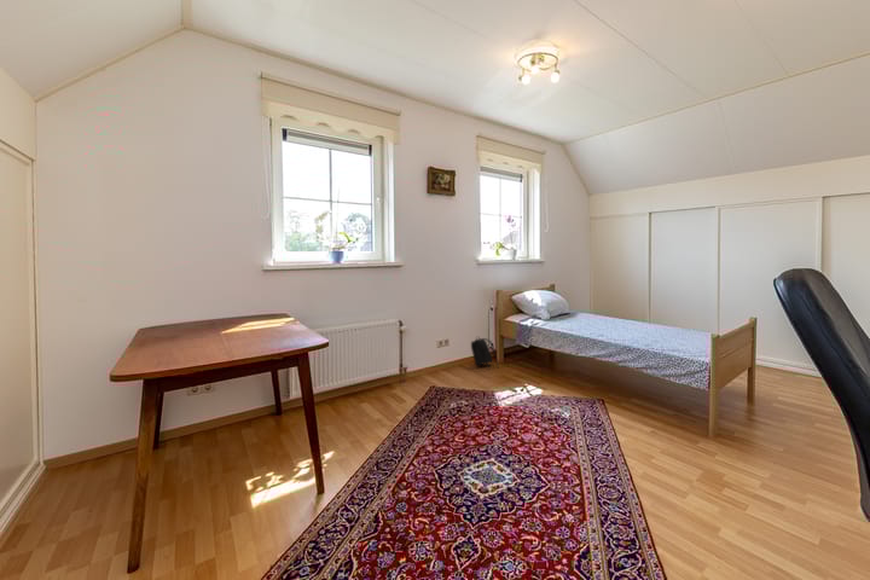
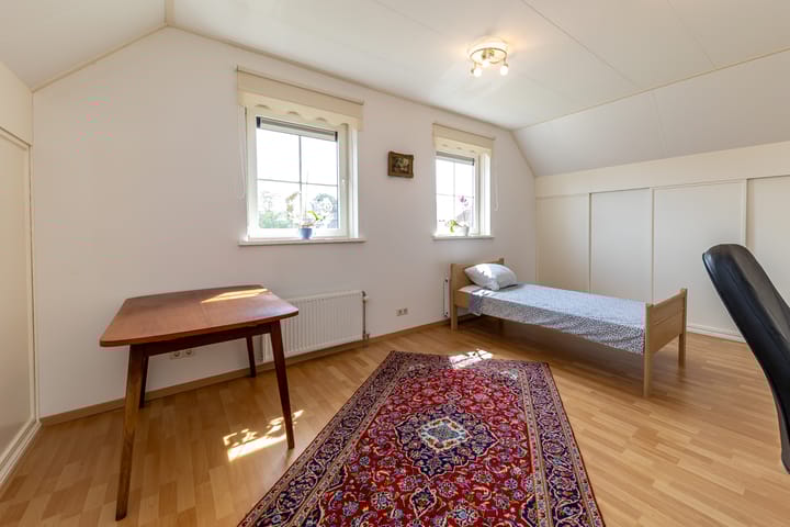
- backpack [470,335,500,371]
